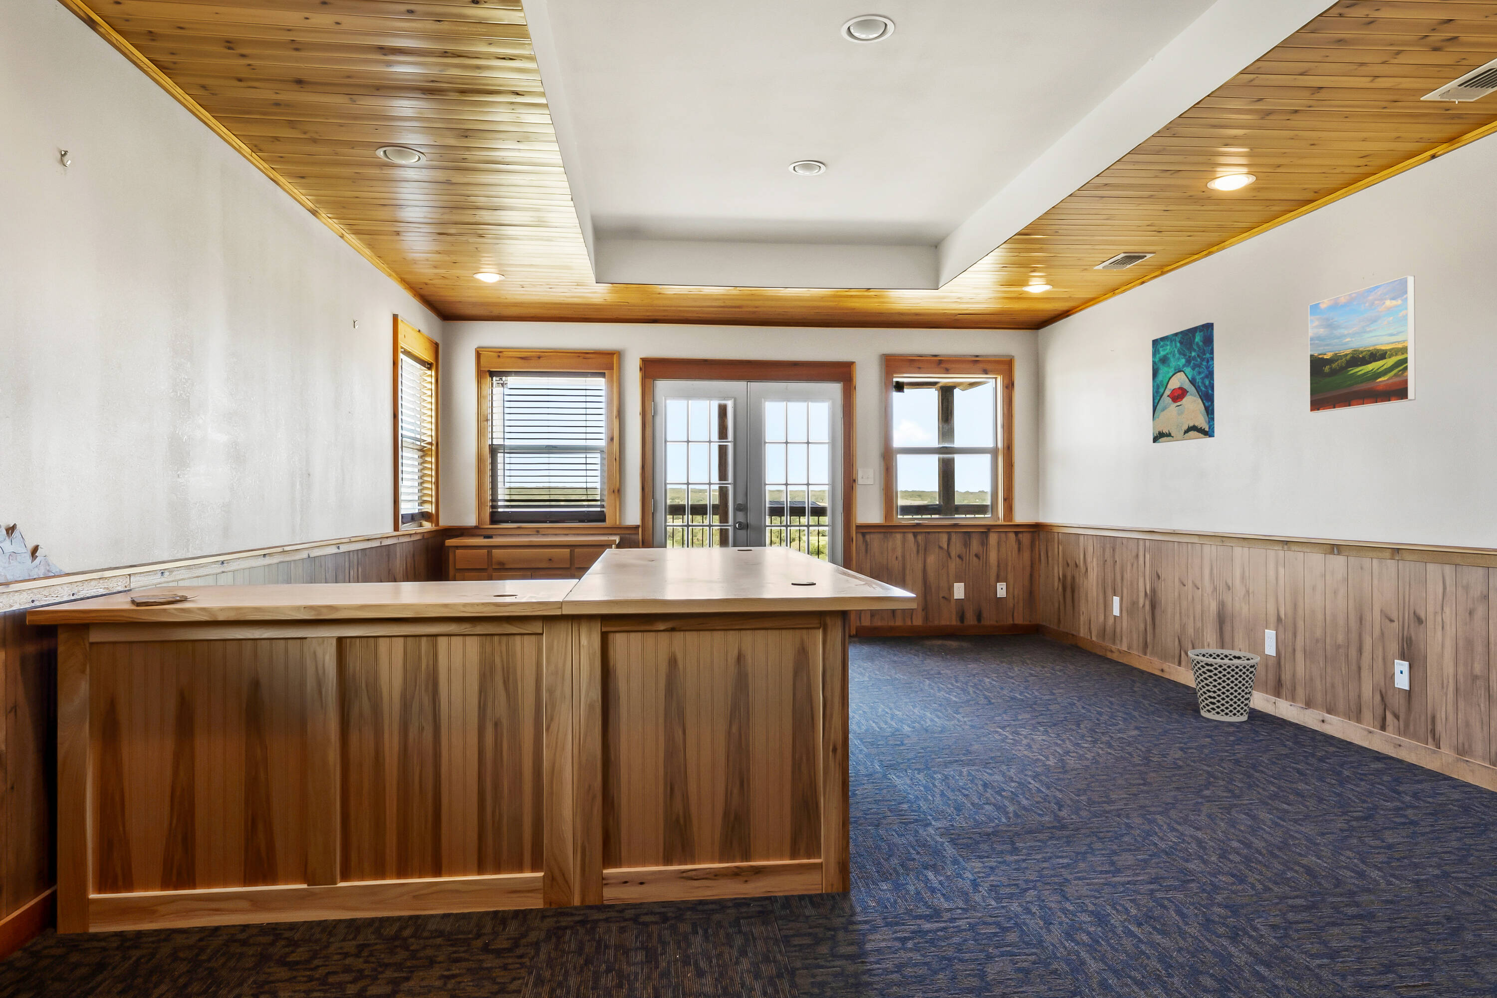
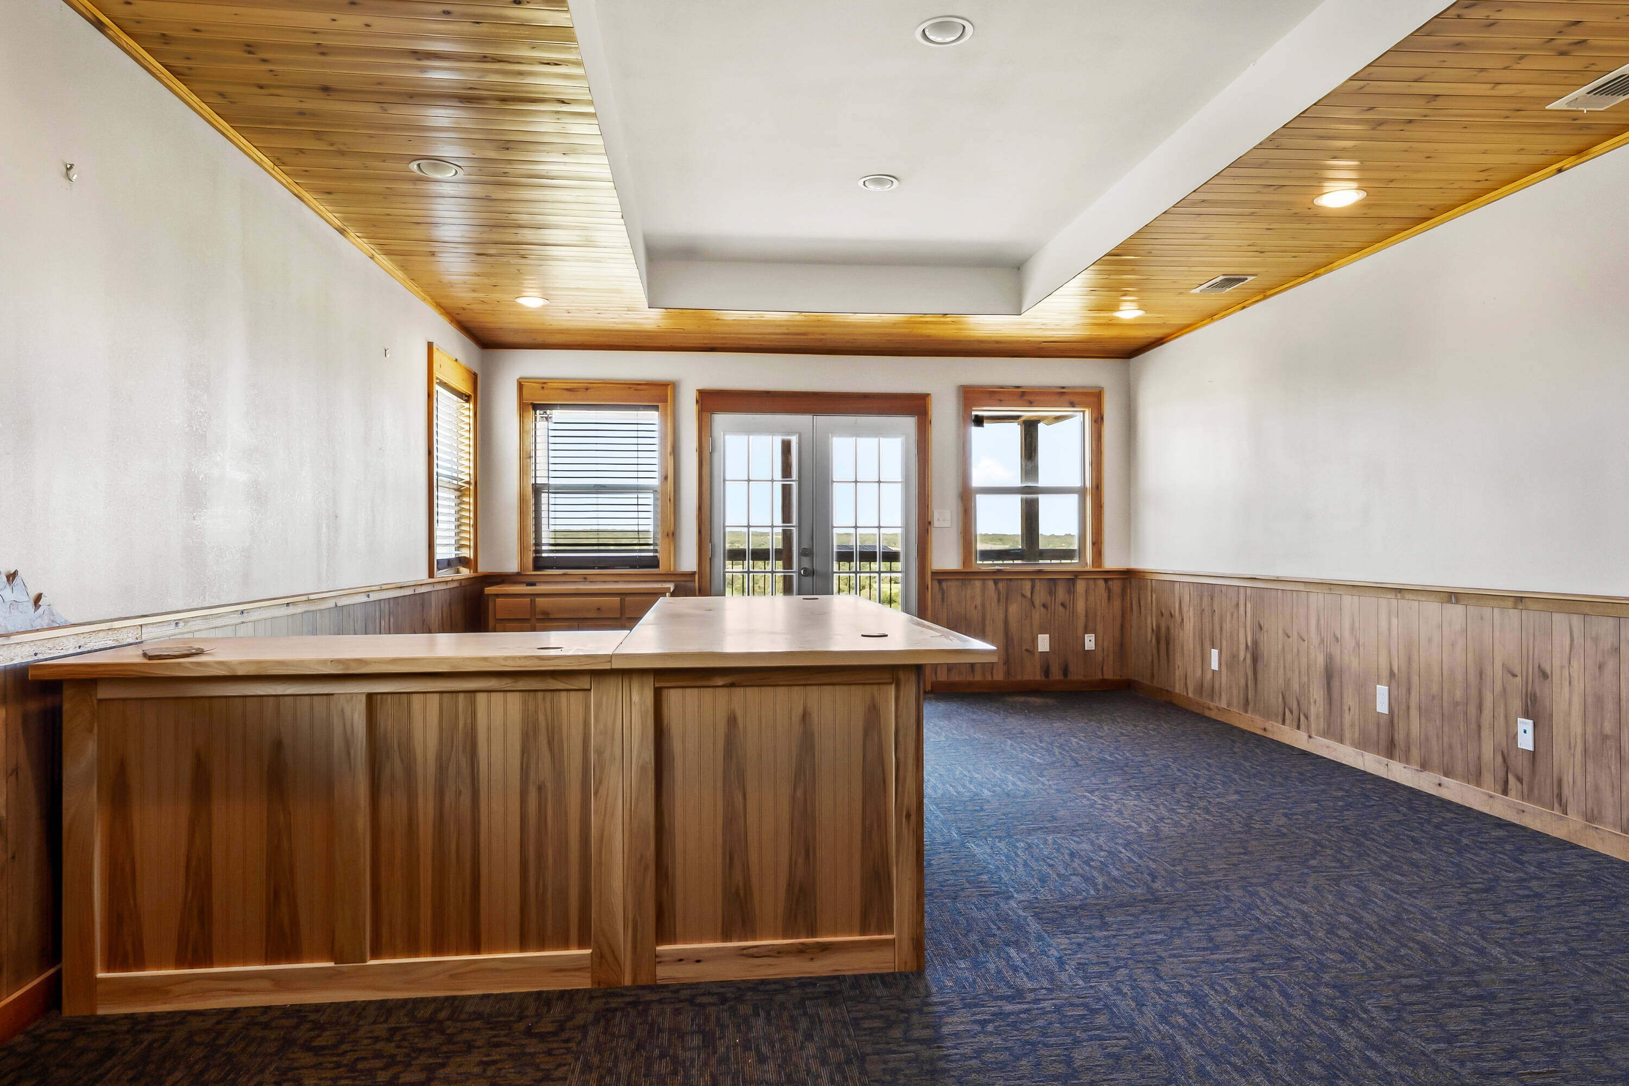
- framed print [1309,275,1416,413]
- wastebasket [1187,648,1261,722]
- wall art [1152,322,1215,443]
